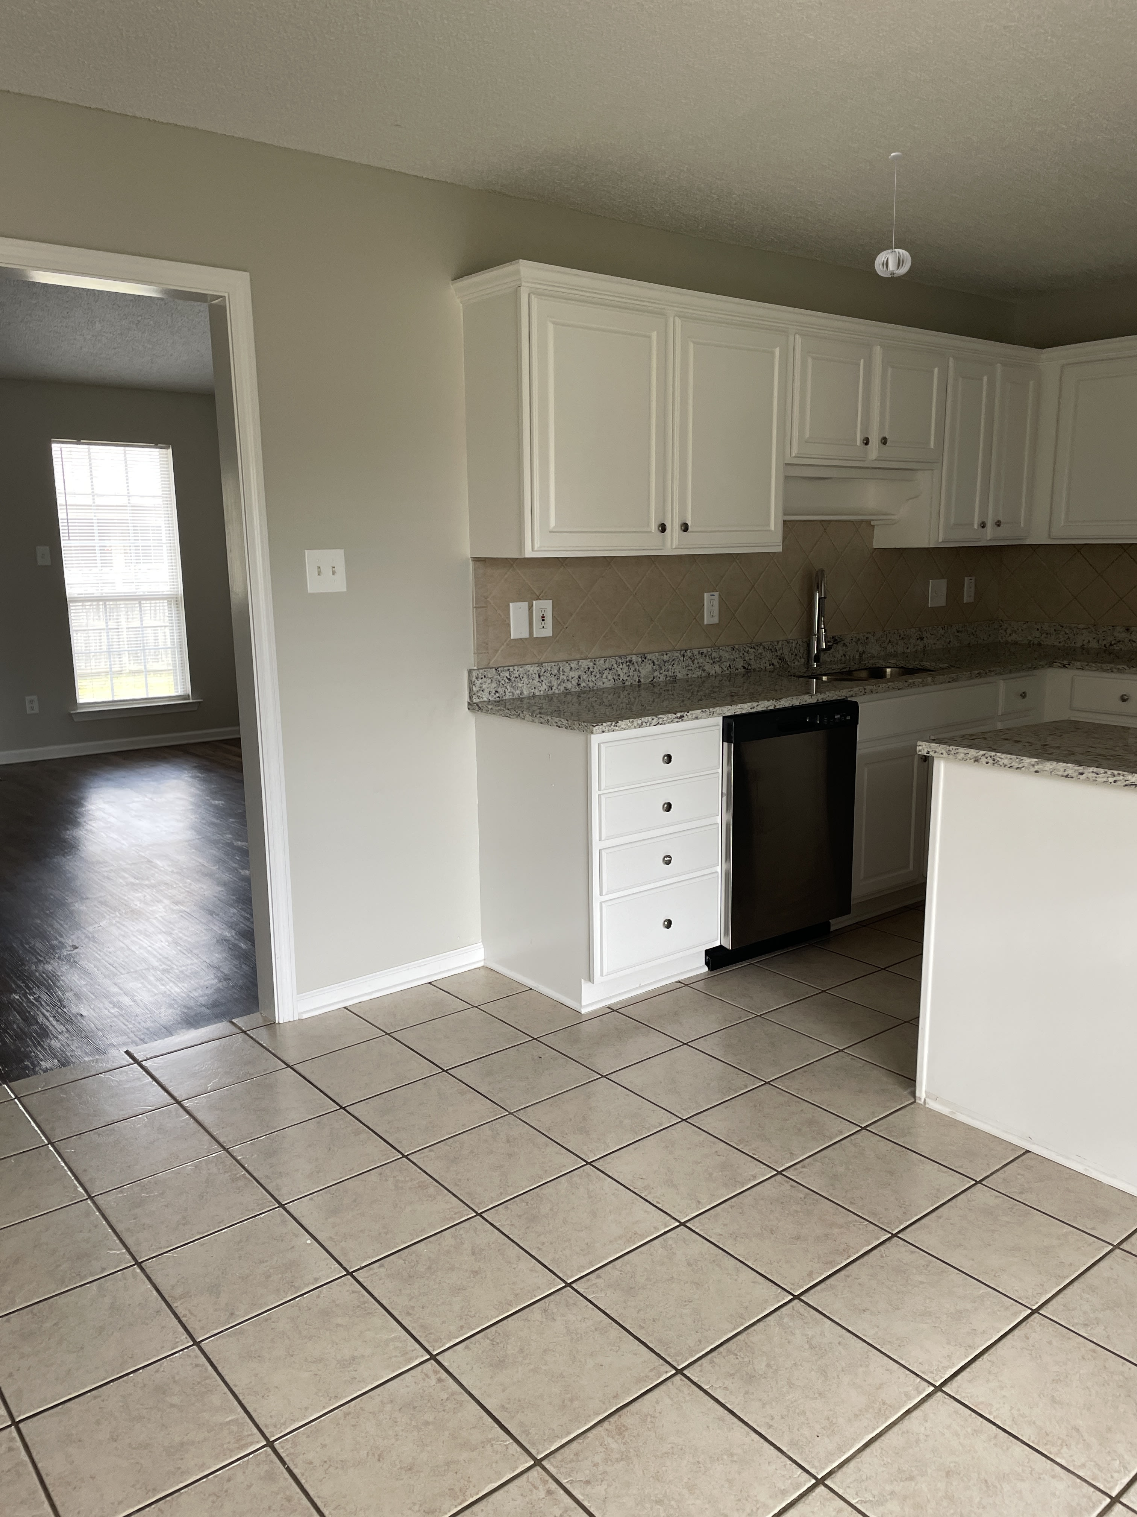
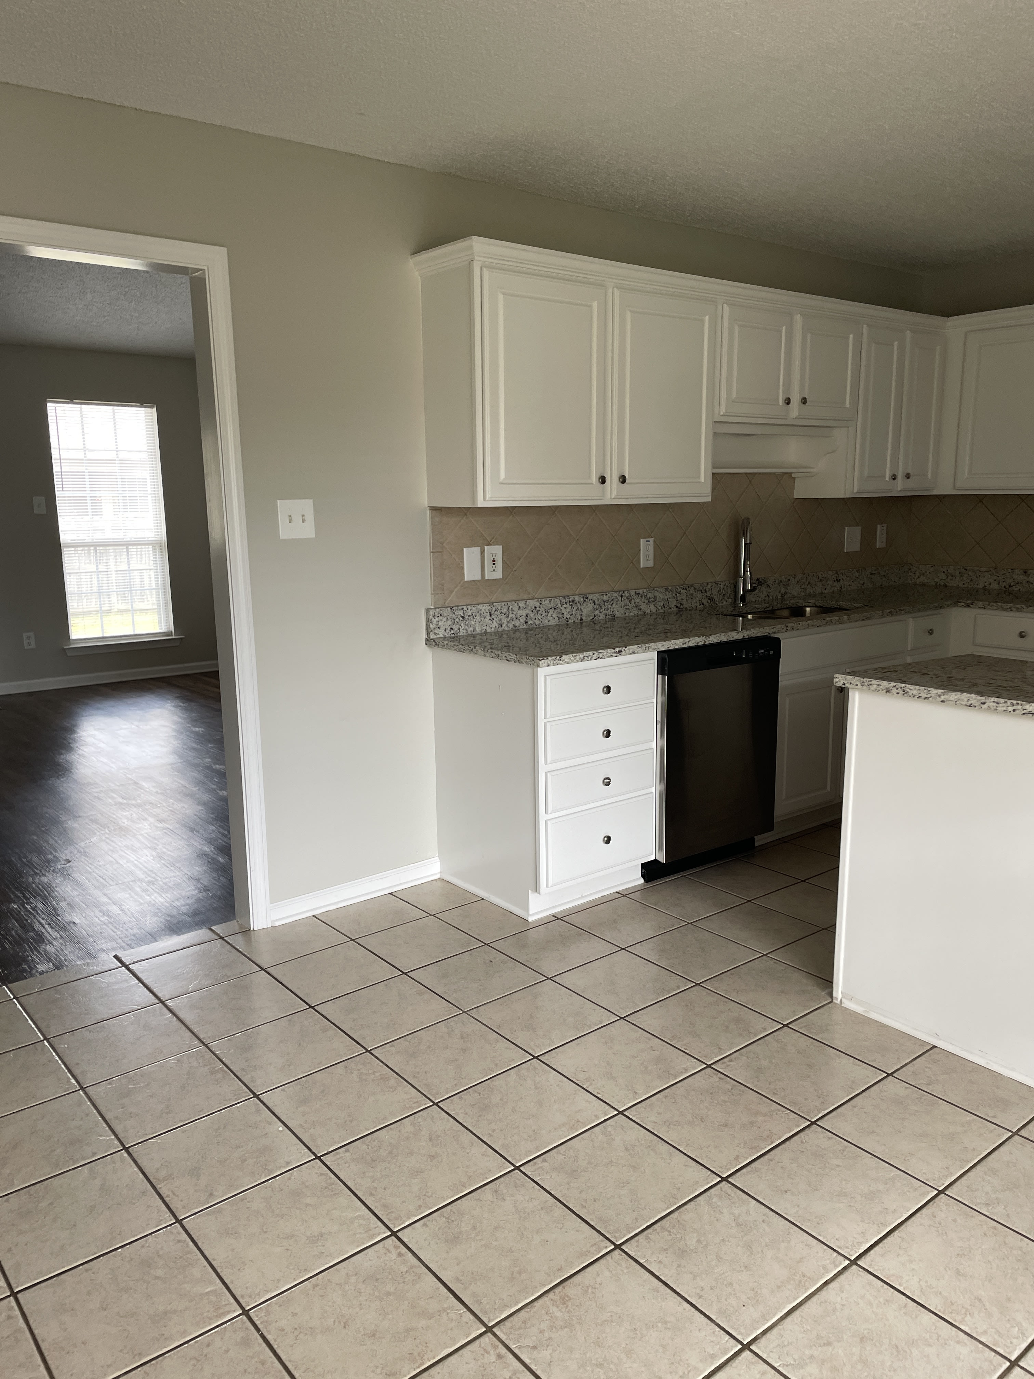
- pendant light [874,152,911,277]
